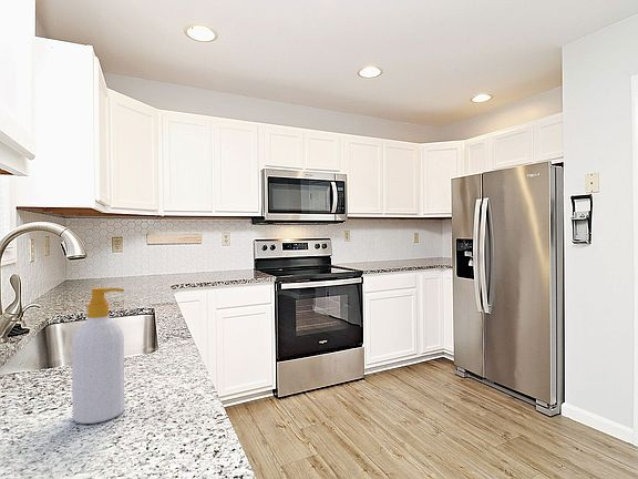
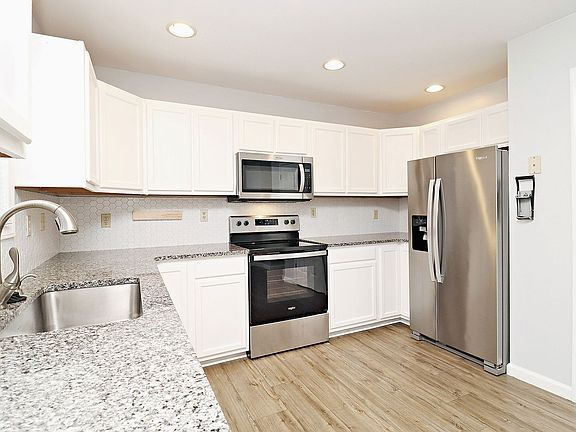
- soap bottle [71,287,125,425]
